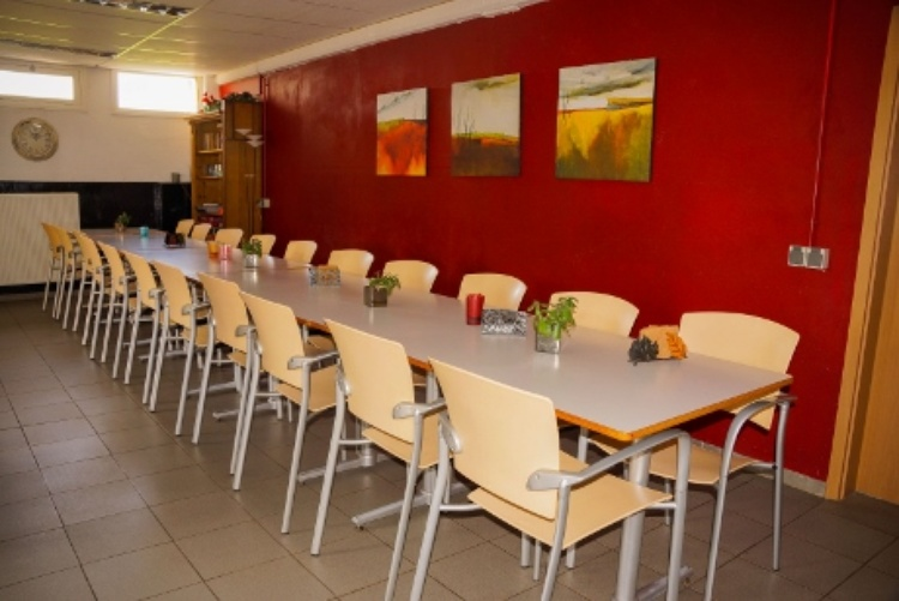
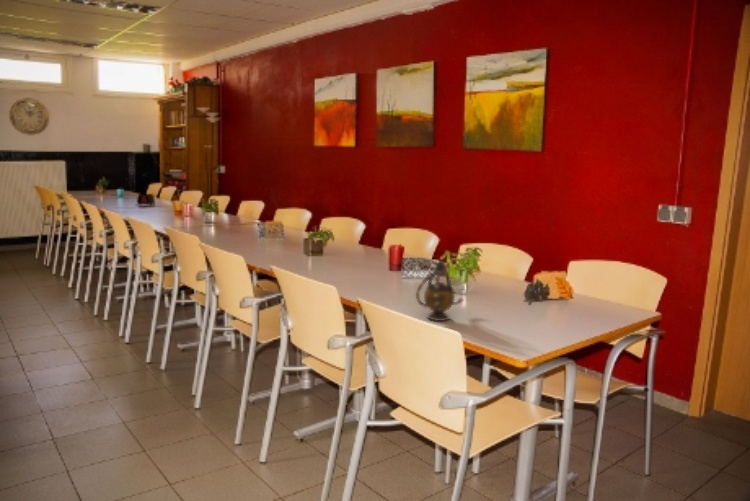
+ teapot [415,260,464,322]
